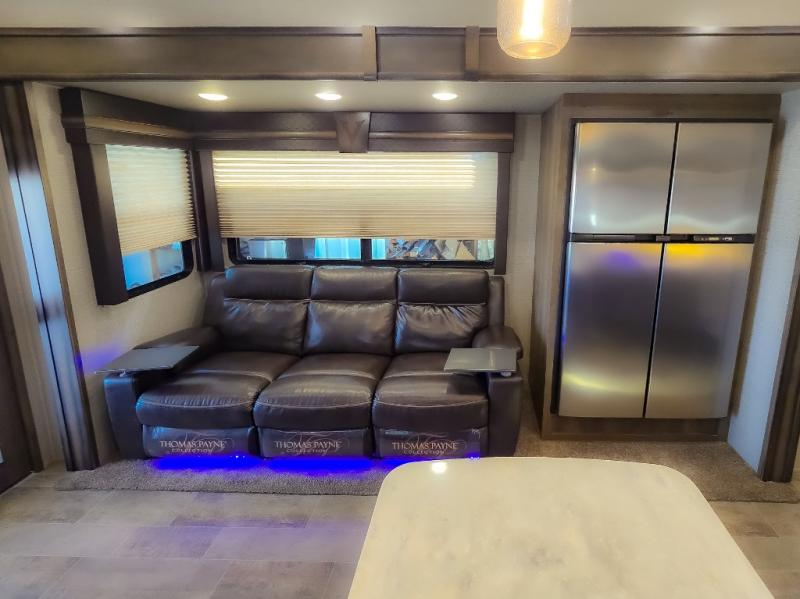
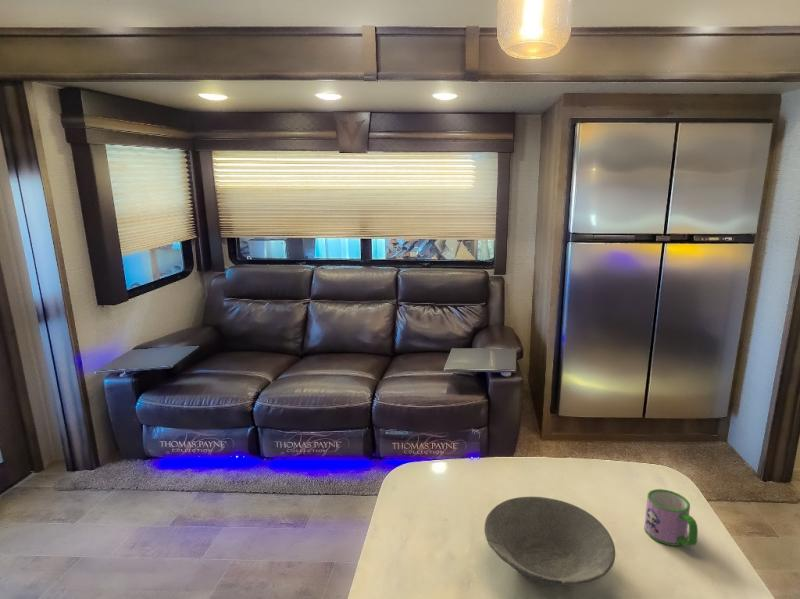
+ mug [643,488,699,548]
+ bowl [484,496,616,588]
